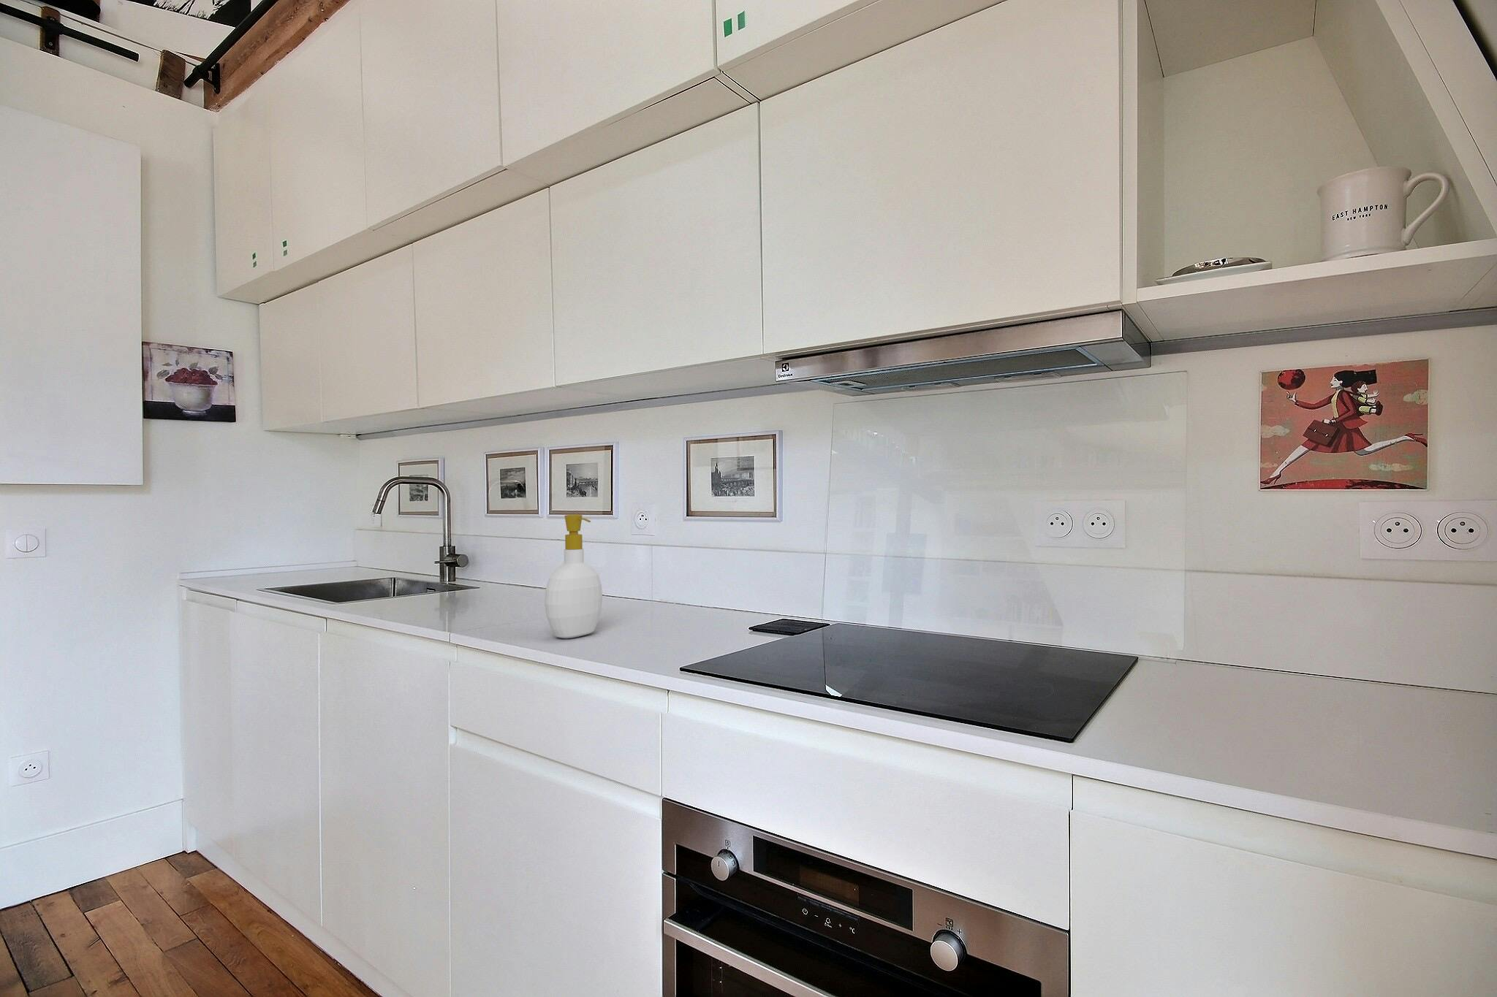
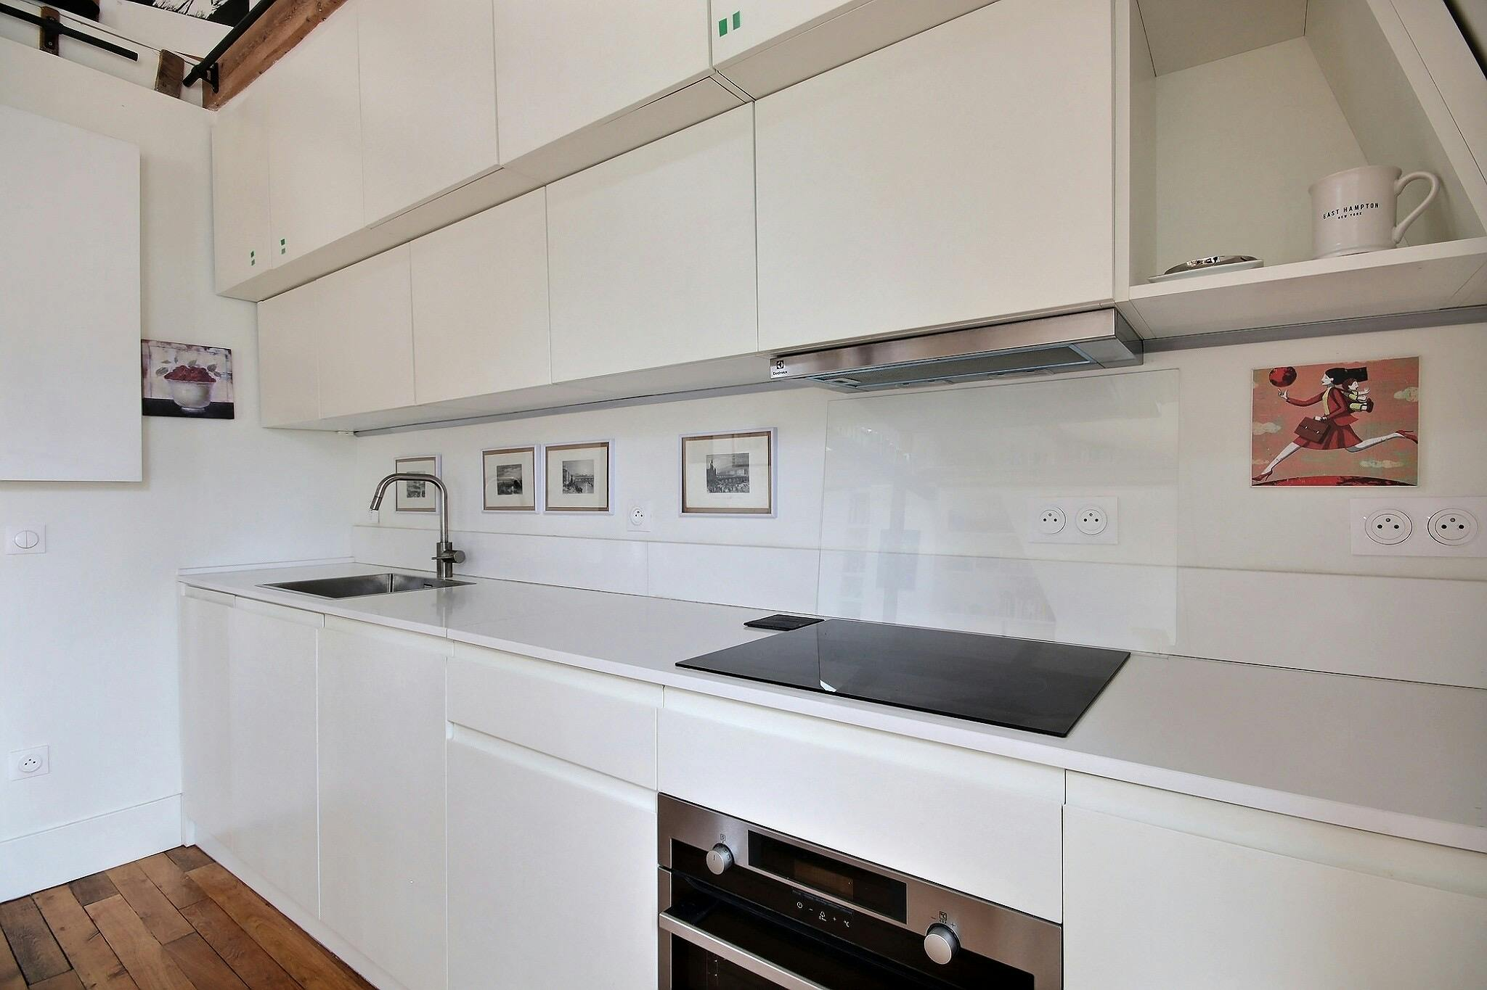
- soap bottle [544,513,603,639]
